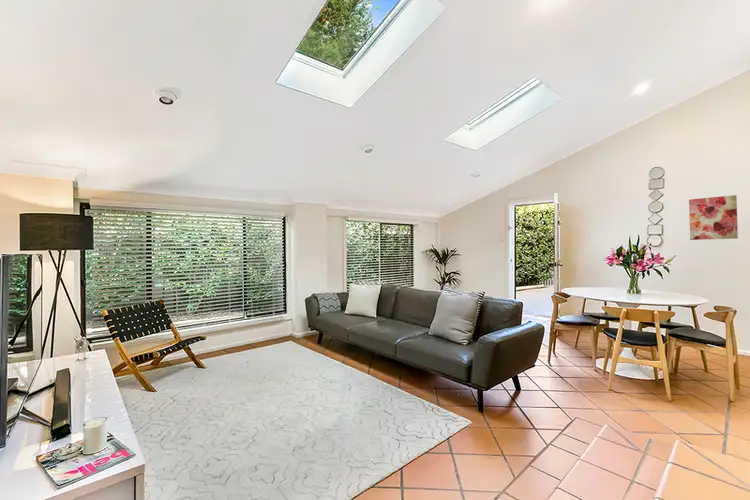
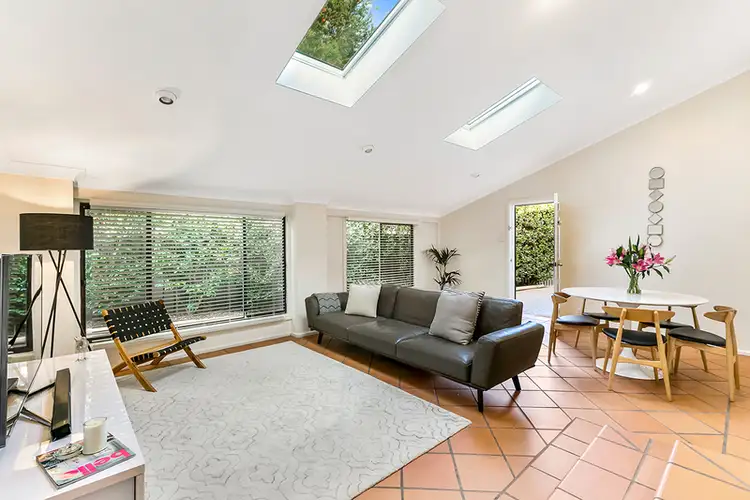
- wall art [688,194,739,241]
